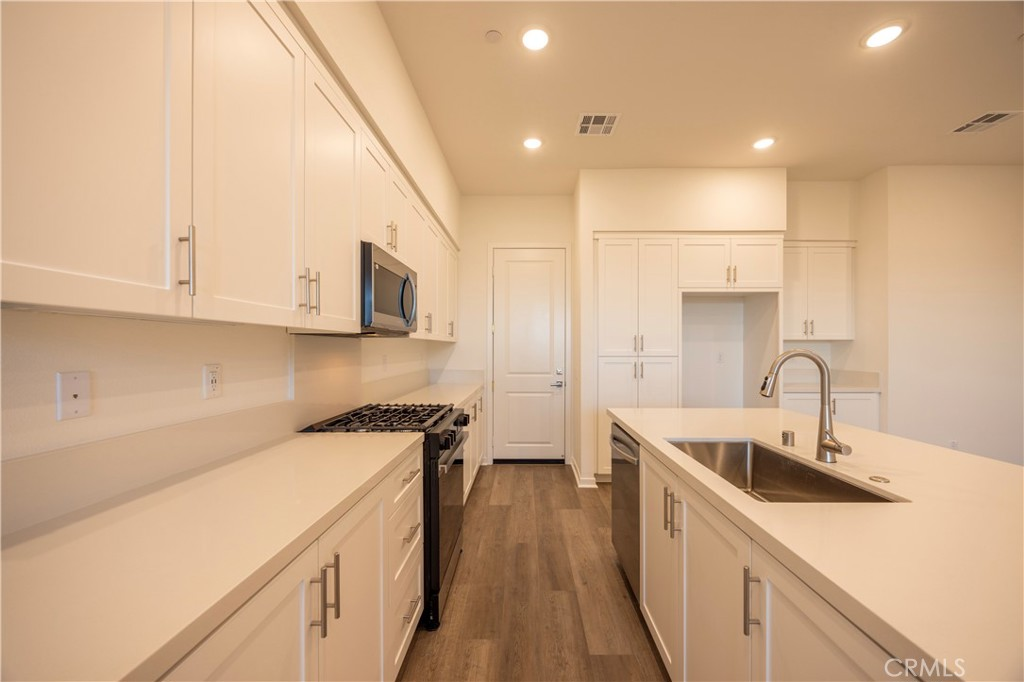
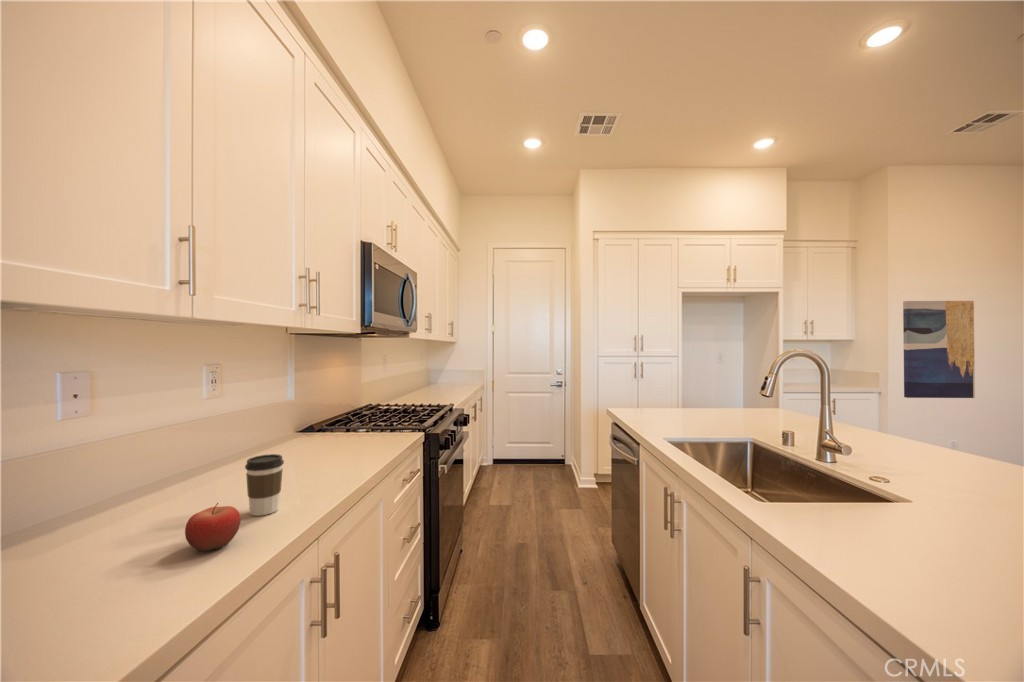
+ coffee cup [244,453,285,517]
+ wall art [902,300,976,399]
+ fruit [184,502,242,552]
